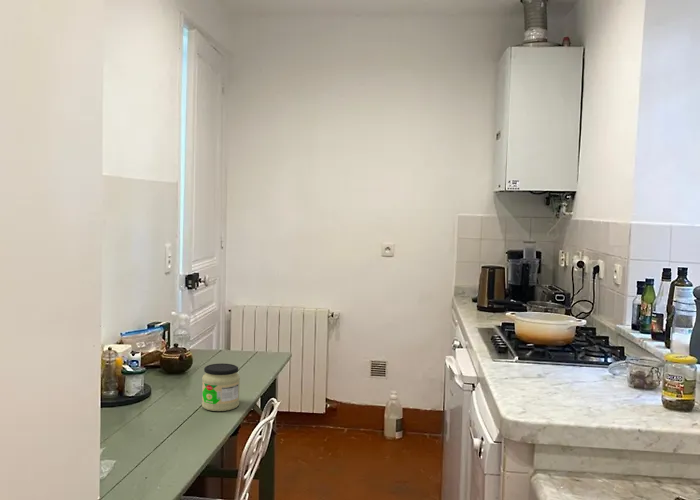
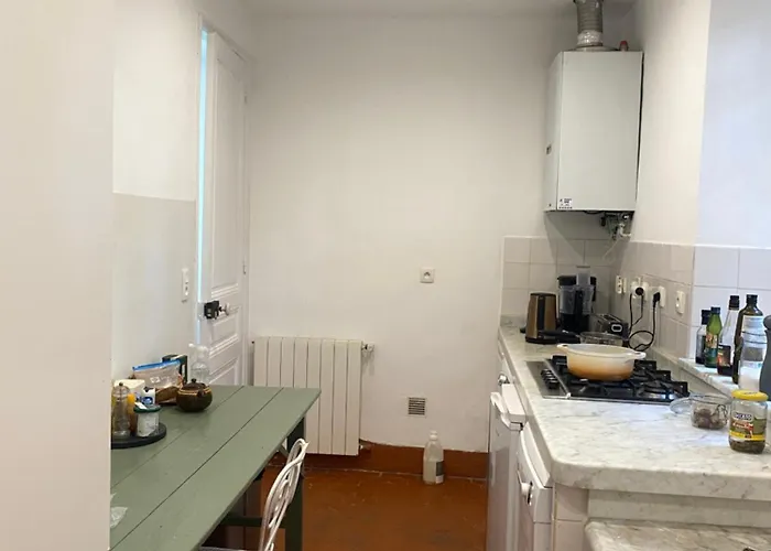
- jar [201,363,241,412]
